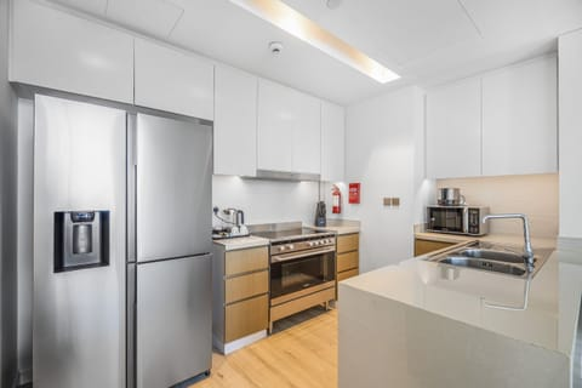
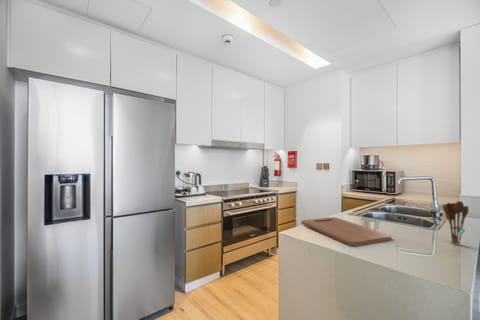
+ utensil holder [442,200,470,245]
+ cutting board [300,216,392,247]
